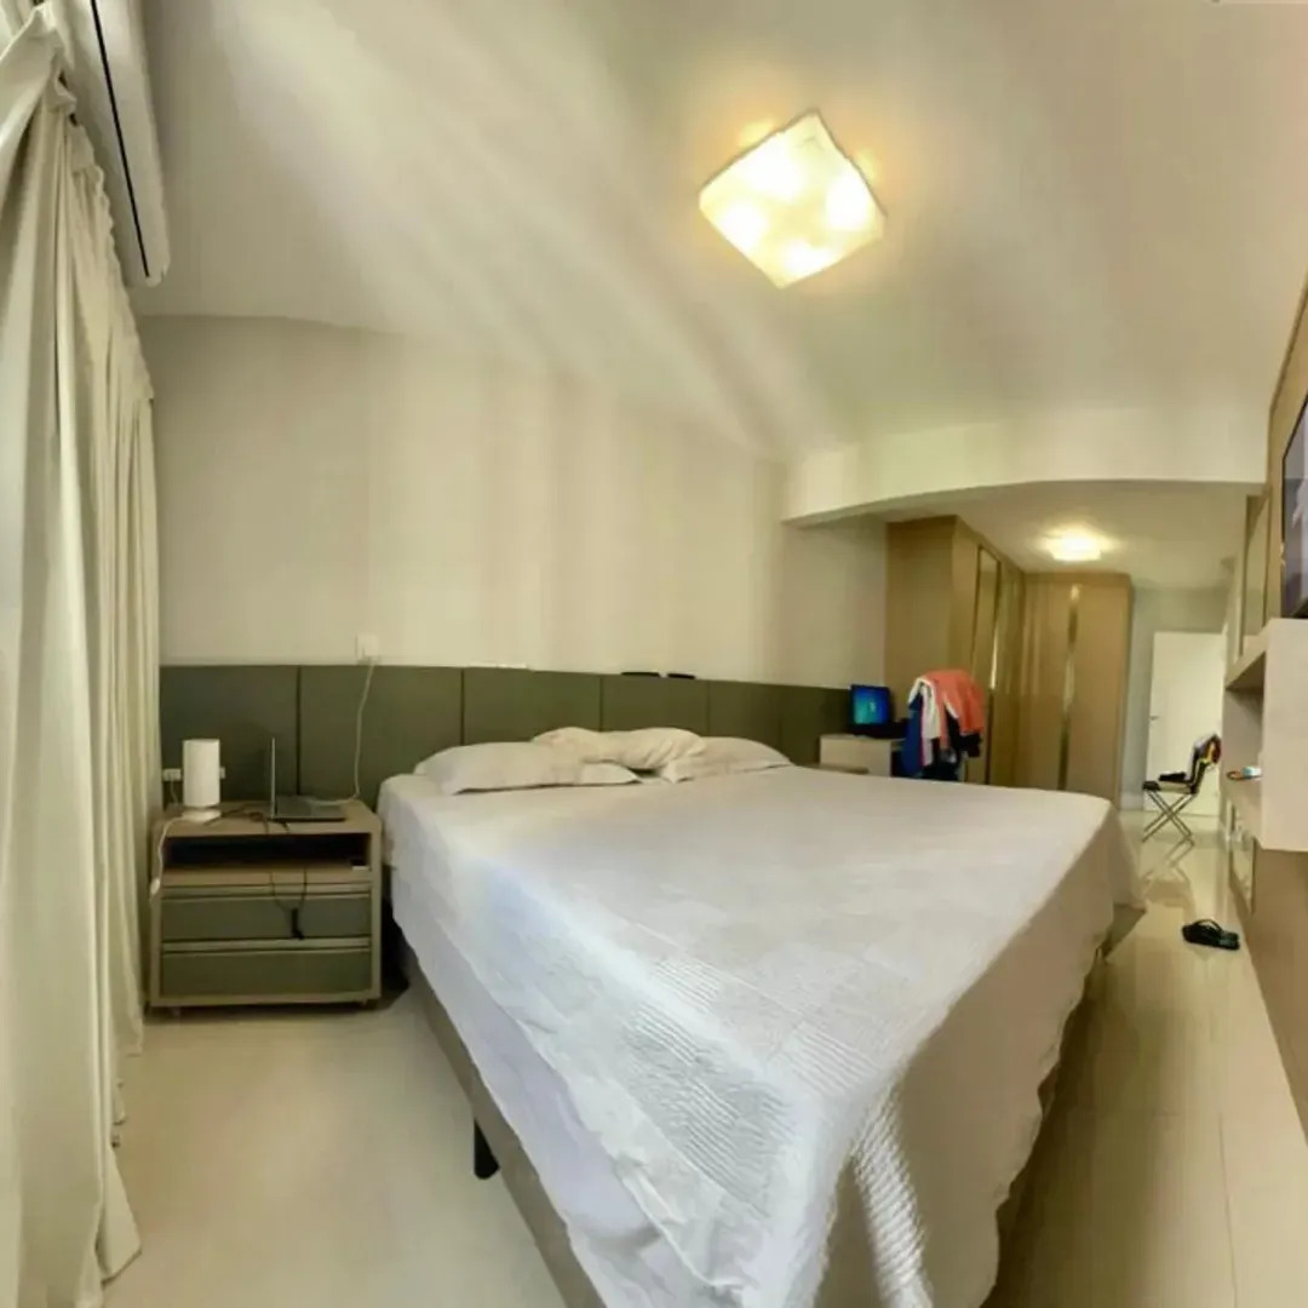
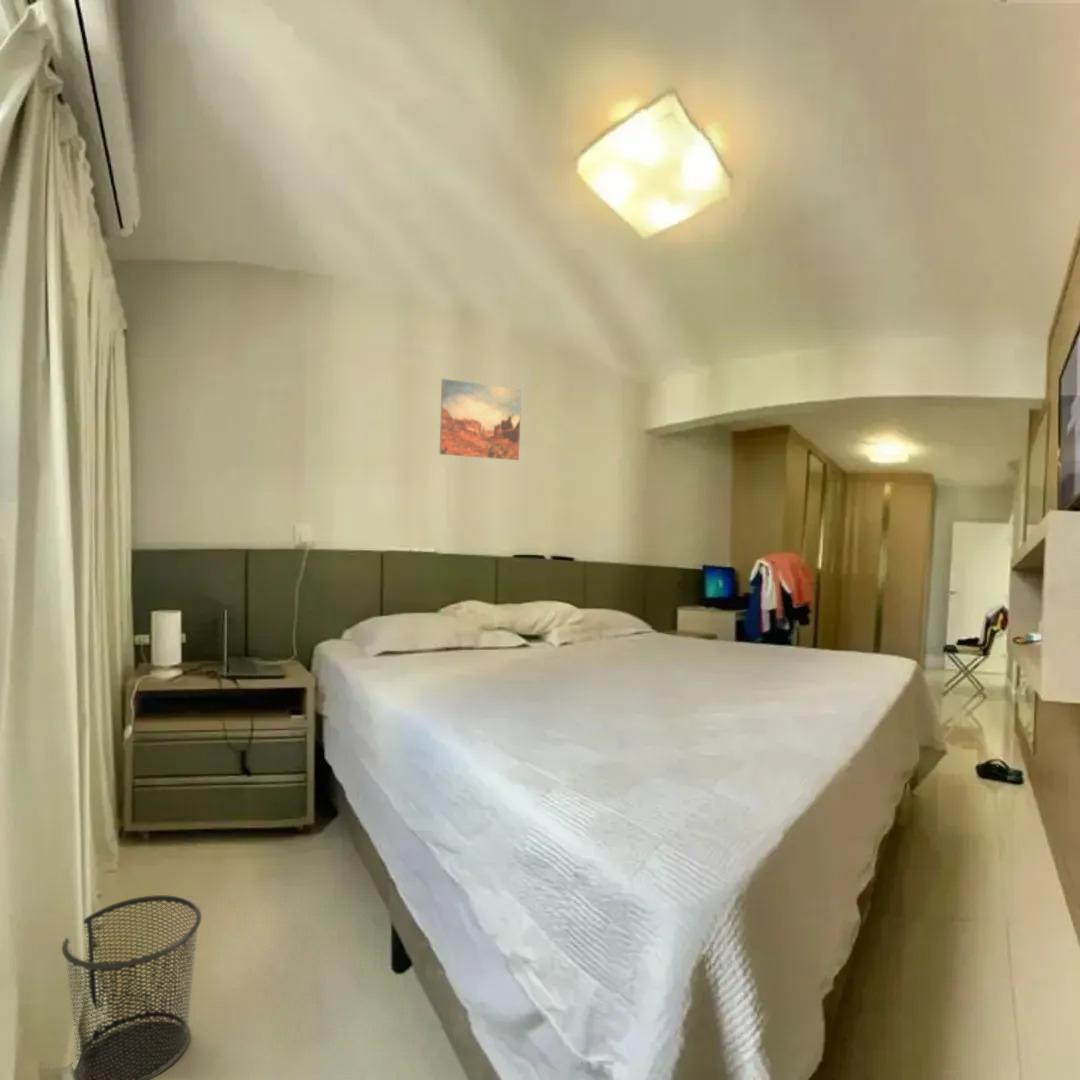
+ wall art [439,378,522,461]
+ waste bin [61,894,202,1080]
